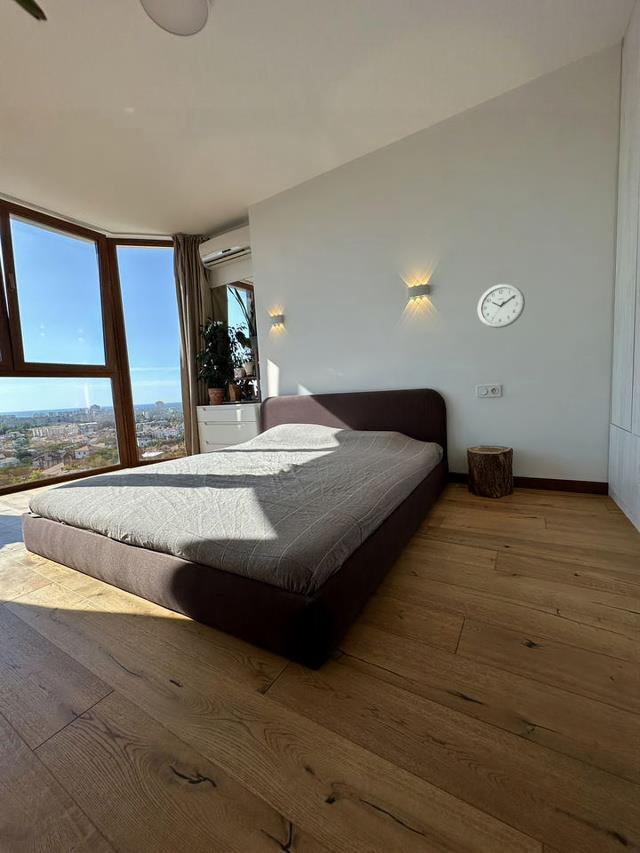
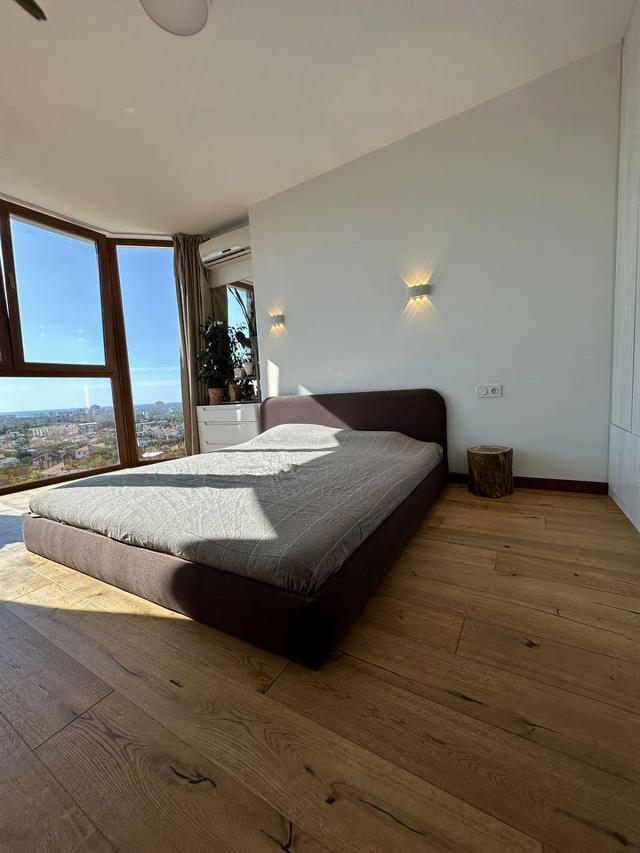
- wall clock [476,283,526,329]
